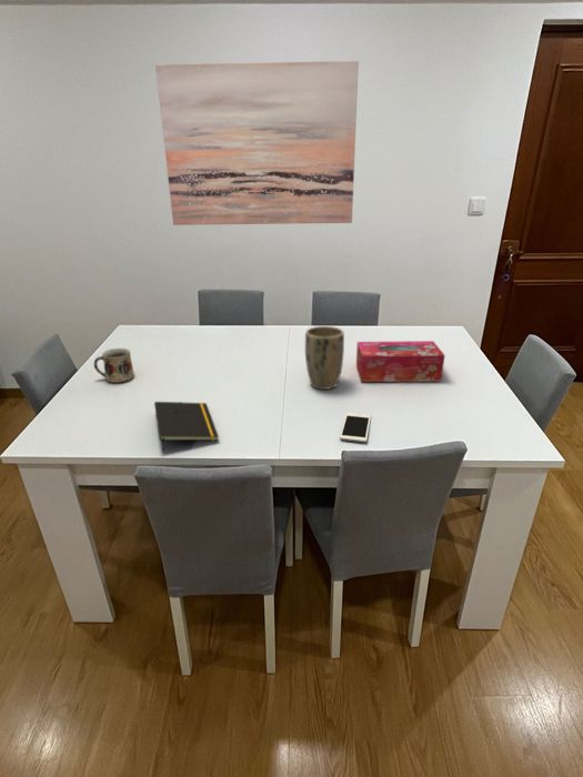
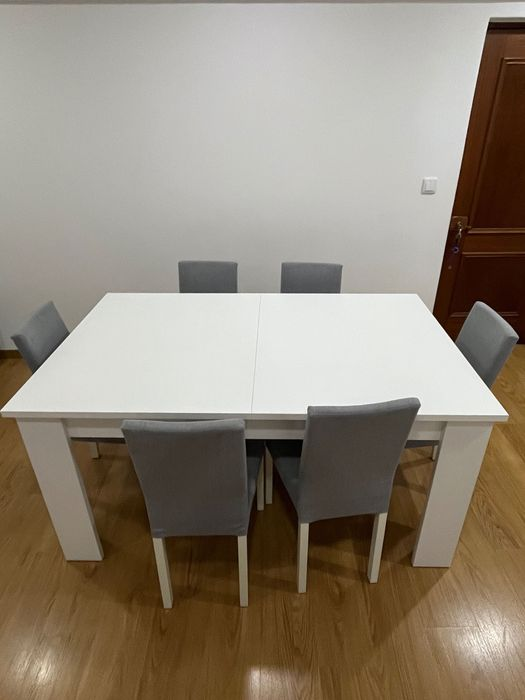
- cell phone [339,412,372,443]
- notepad [153,401,220,453]
- wall art [154,60,360,226]
- tissue box [355,340,446,383]
- mug [93,347,135,384]
- plant pot [304,325,345,391]
